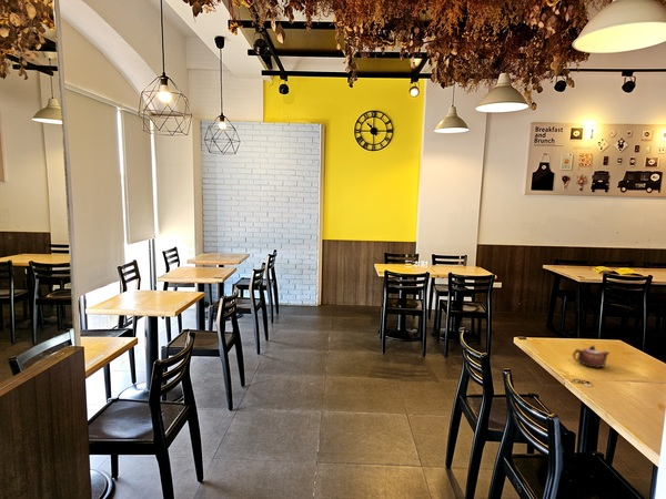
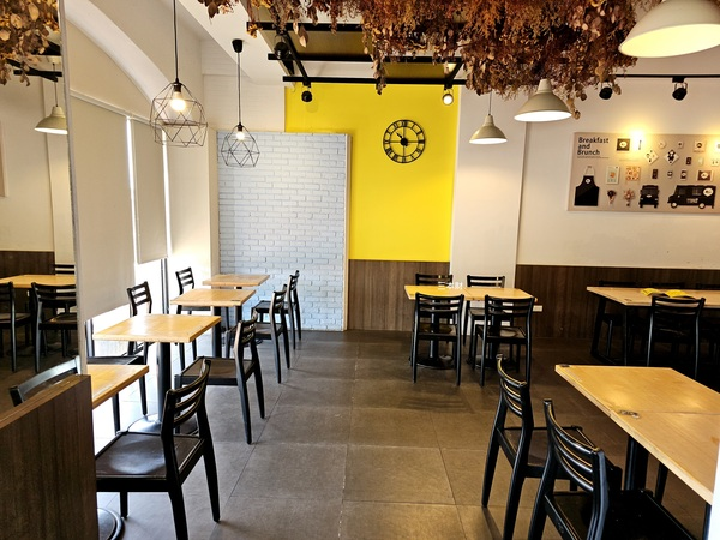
- teapot [572,345,610,368]
